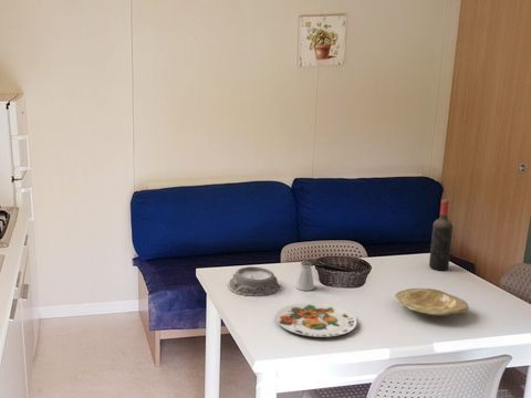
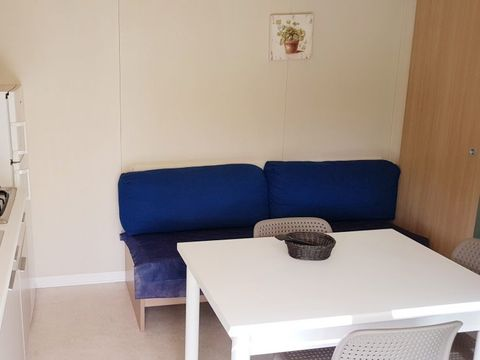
- wine bottle [428,198,454,272]
- mortar [227,265,281,297]
- saltshaker [294,260,315,292]
- plate [274,302,358,338]
- plate [394,287,470,317]
